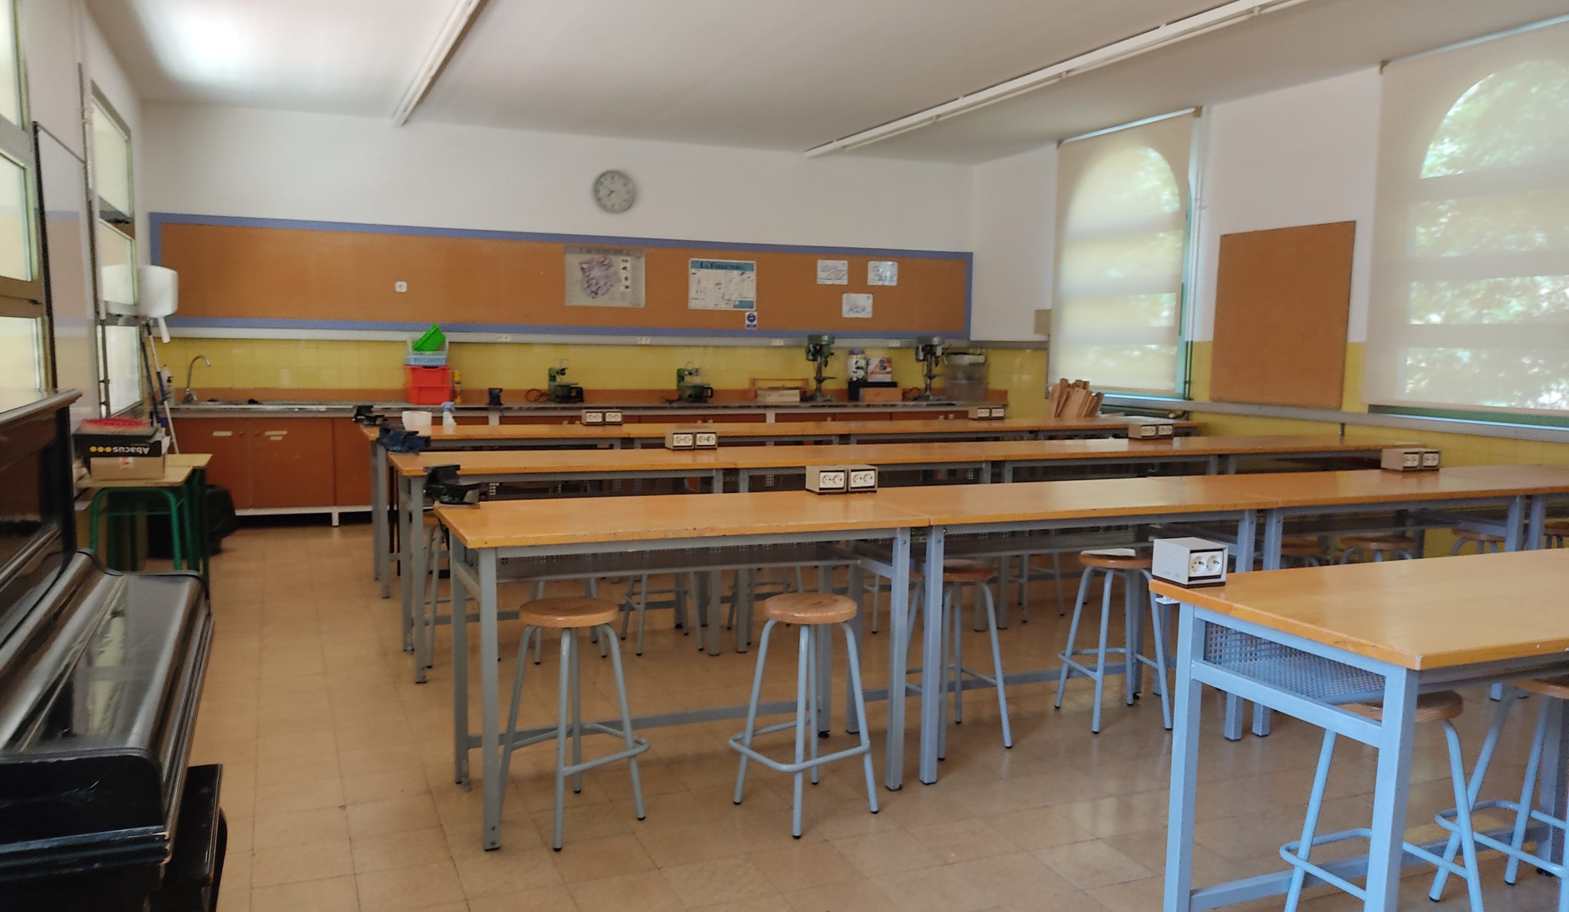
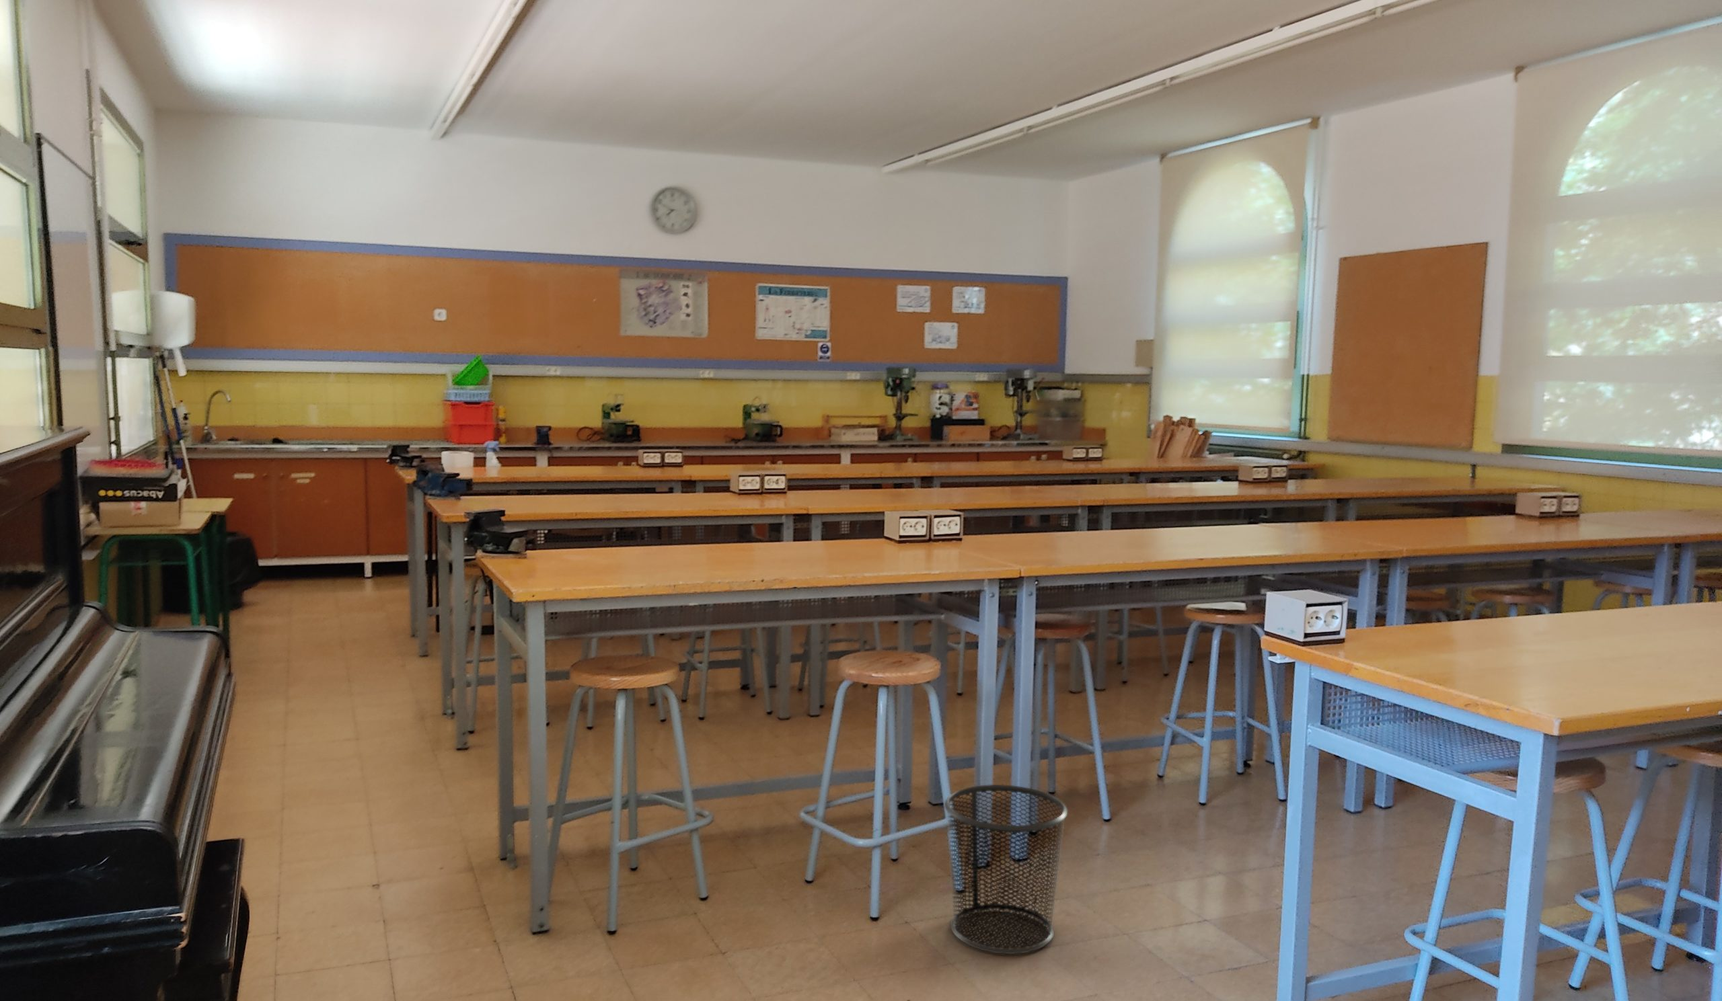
+ waste bin [944,784,1068,955]
